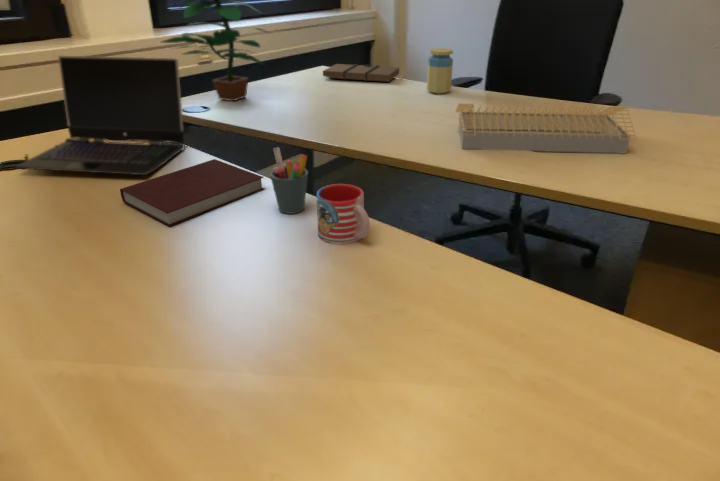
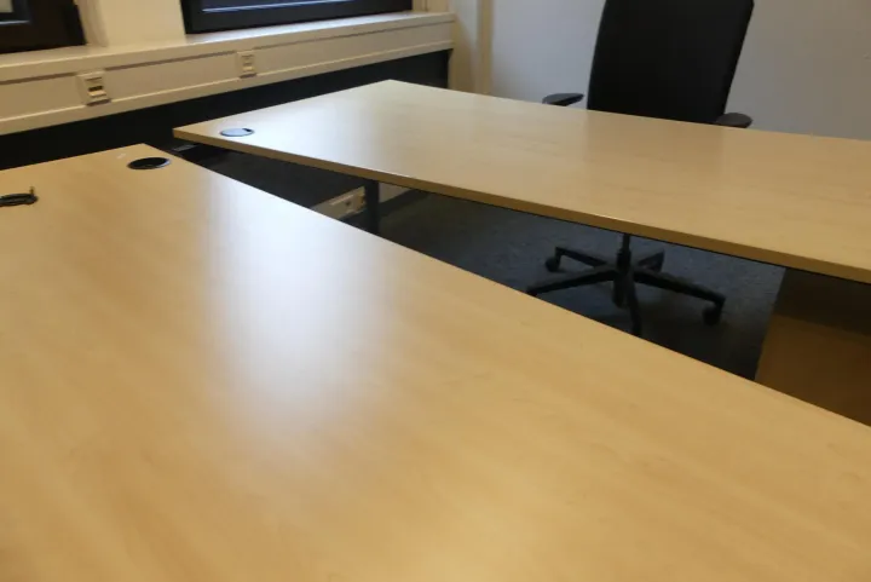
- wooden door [322,63,400,83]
- jar [426,47,454,95]
- notebook [119,158,265,227]
- laptop computer [15,55,186,176]
- mug [315,183,371,245]
- potted plant [160,0,273,102]
- architectural model [454,102,638,155]
- pen holder [269,146,309,215]
